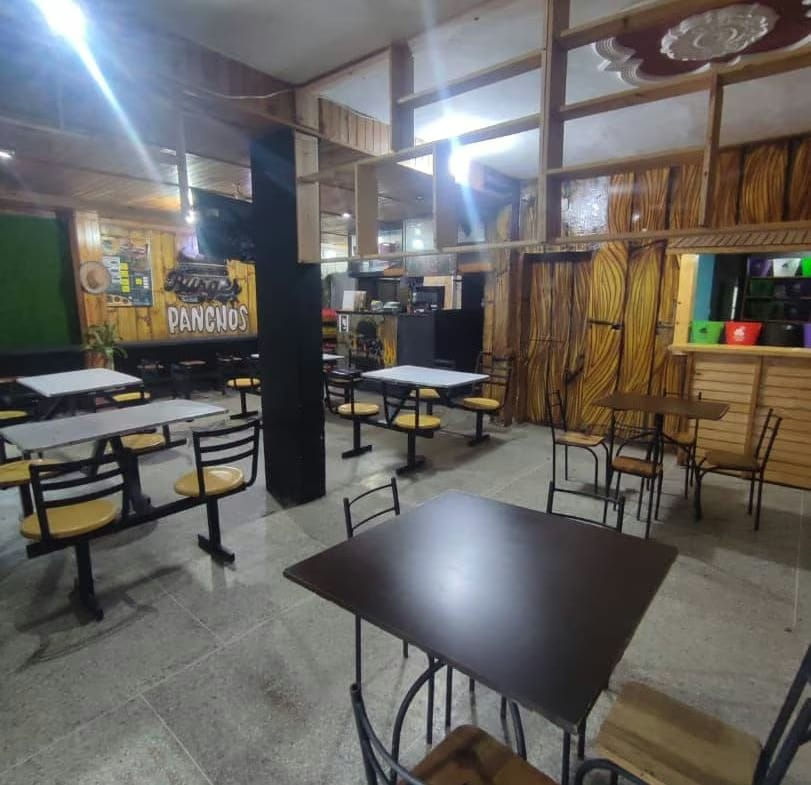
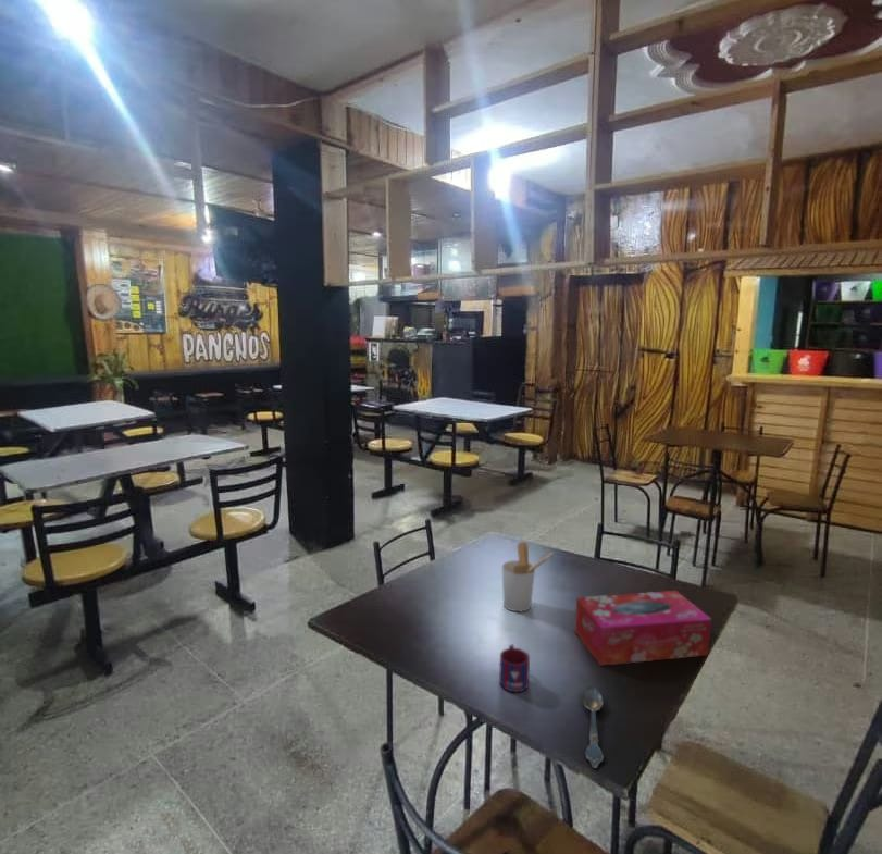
+ spoon [581,685,605,769]
+ tissue box [574,590,712,667]
+ mug [498,643,531,693]
+ utensil holder [501,541,555,612]
